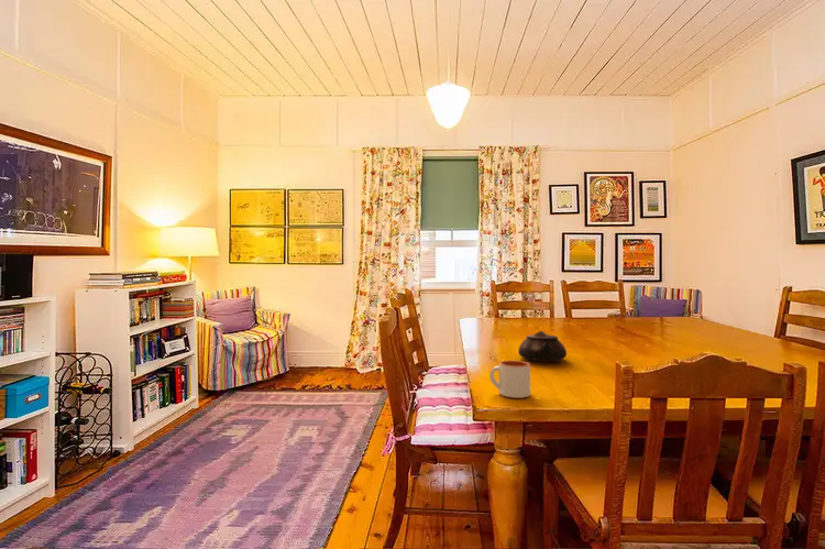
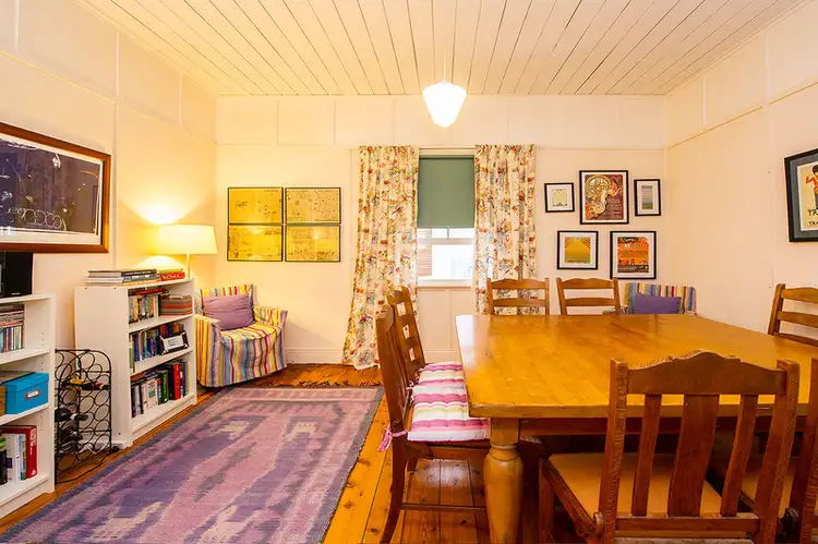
- teapot [517,330,568,363]
- mug [488,360,531,399]
